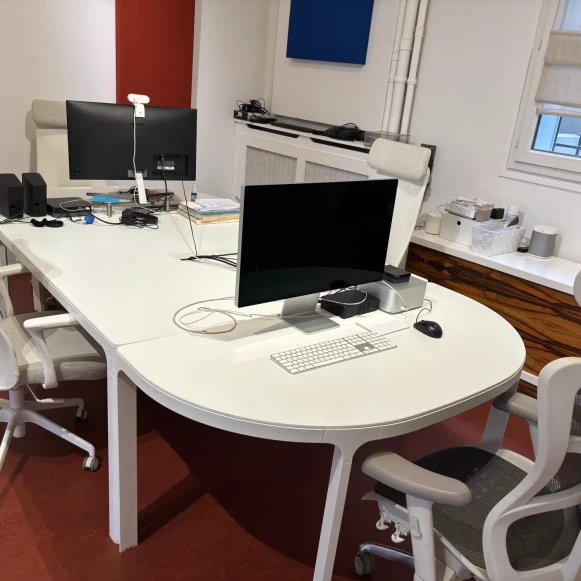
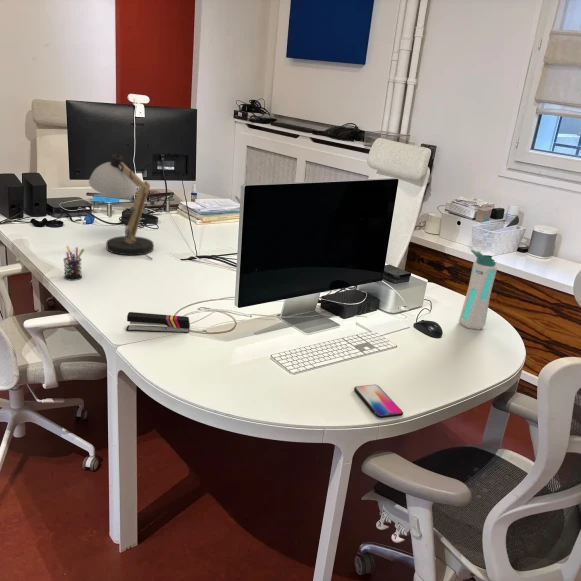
+ smartphone [353,384,404,419]
+ stapler [125,311,191,334]
+ pen holder [62,245,85,282]
+ water bottle [458,249,498,331]
+ desk lamp [88,151,154,260]
